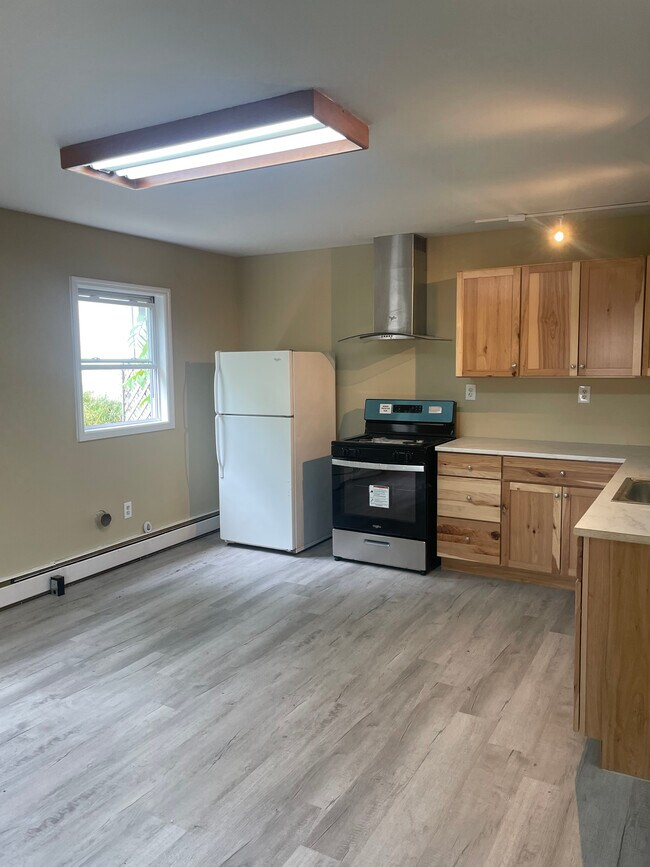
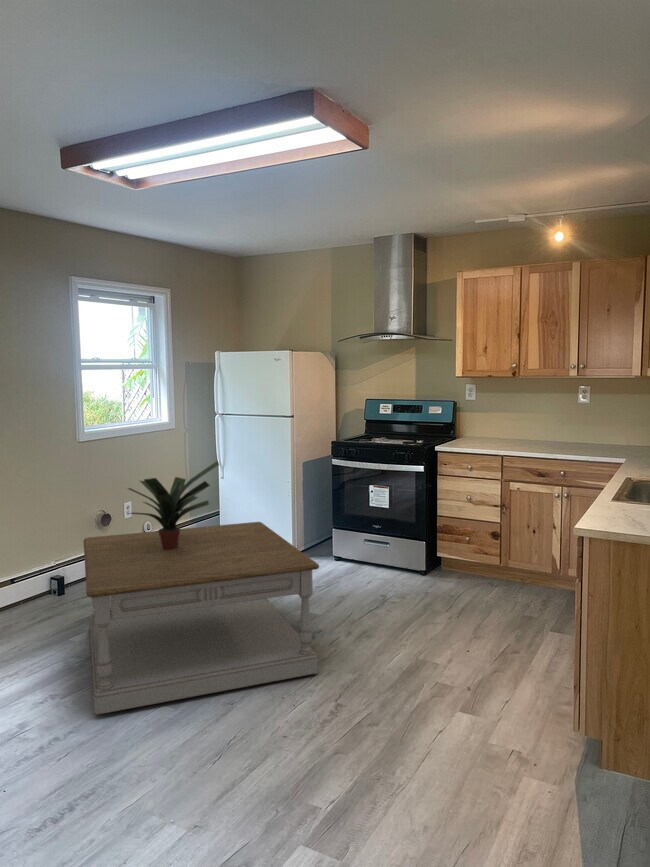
+ potted plant [126,460,220,550]
+ coffee table [83,521,320,715]
